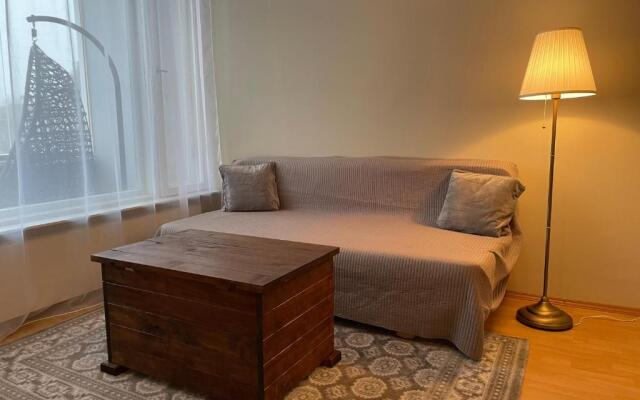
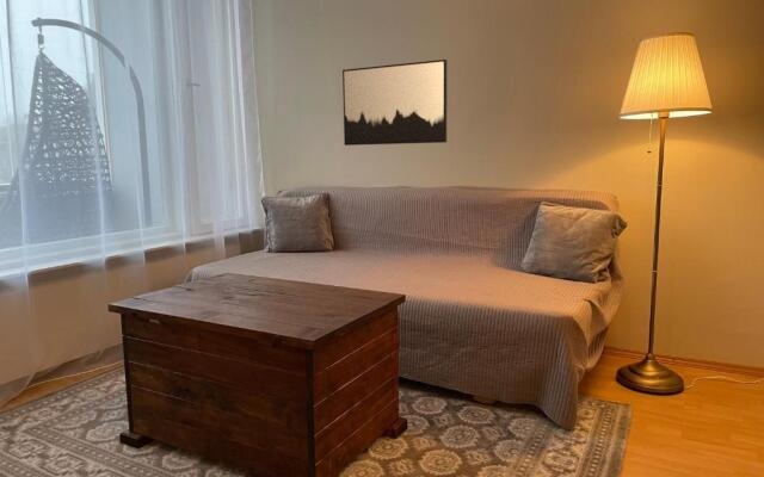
+ wall art [341,58,448,147]
